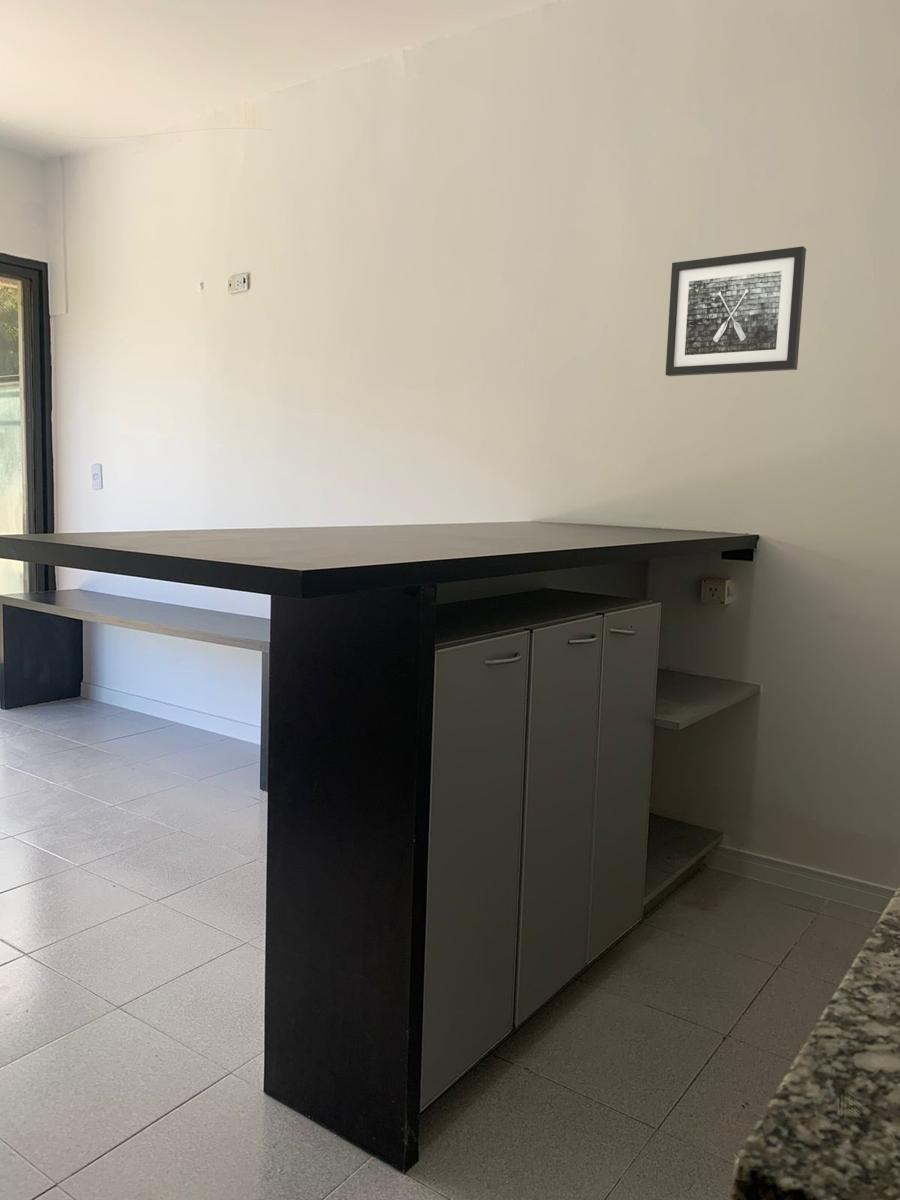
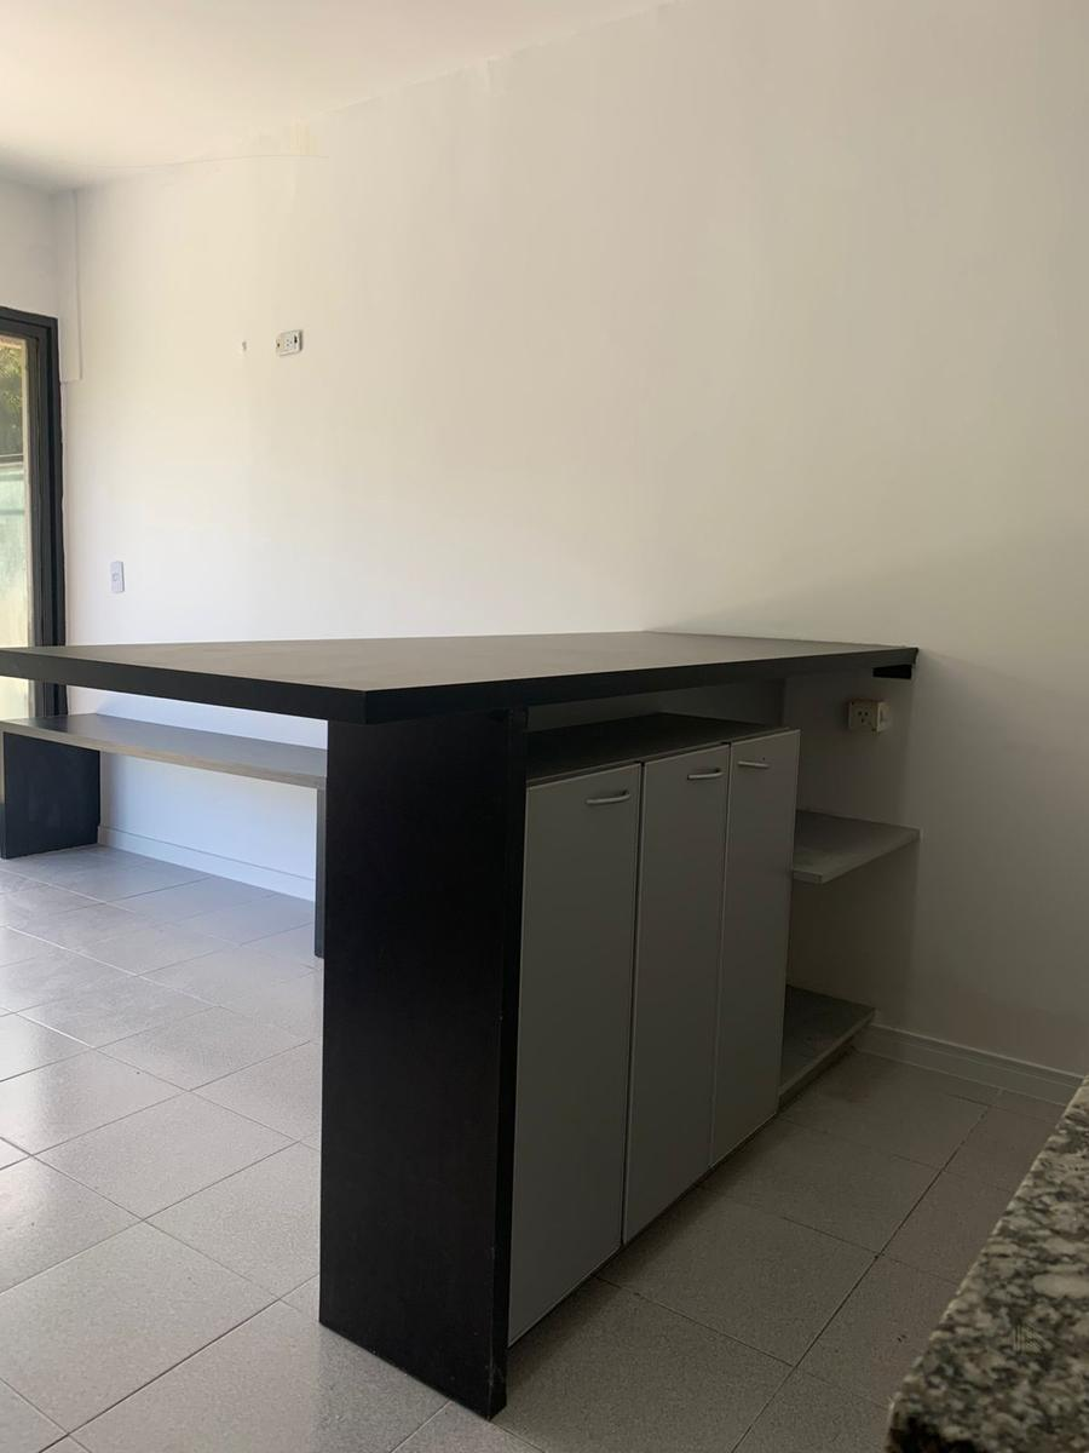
- wall art [664,245,807,377]
